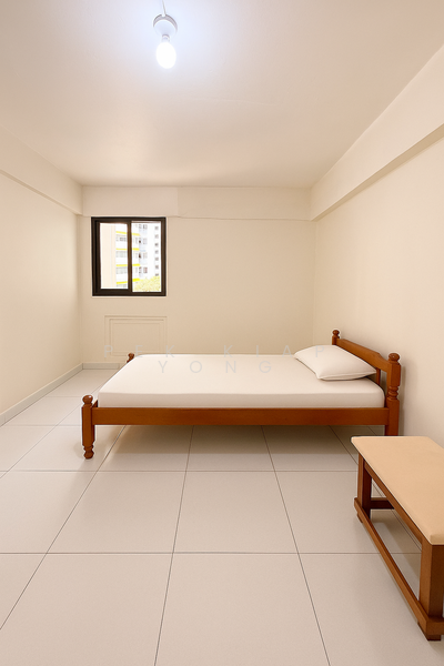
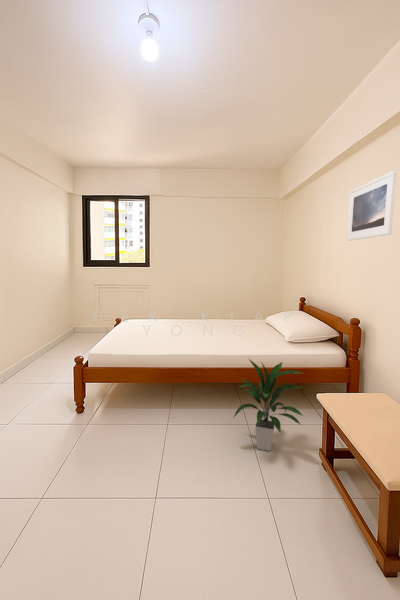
+ indoor plant [232,357,304,452]
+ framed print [346,170,397,242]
